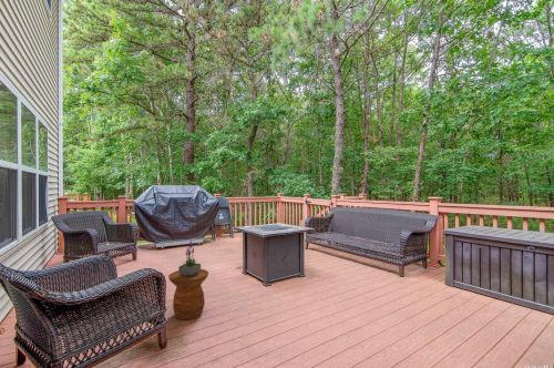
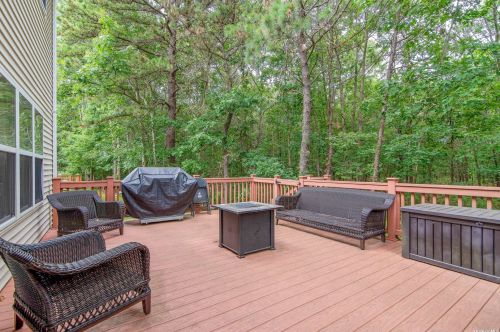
- side table [167,268,209,320]
- potted plant [177,237,202,277]
